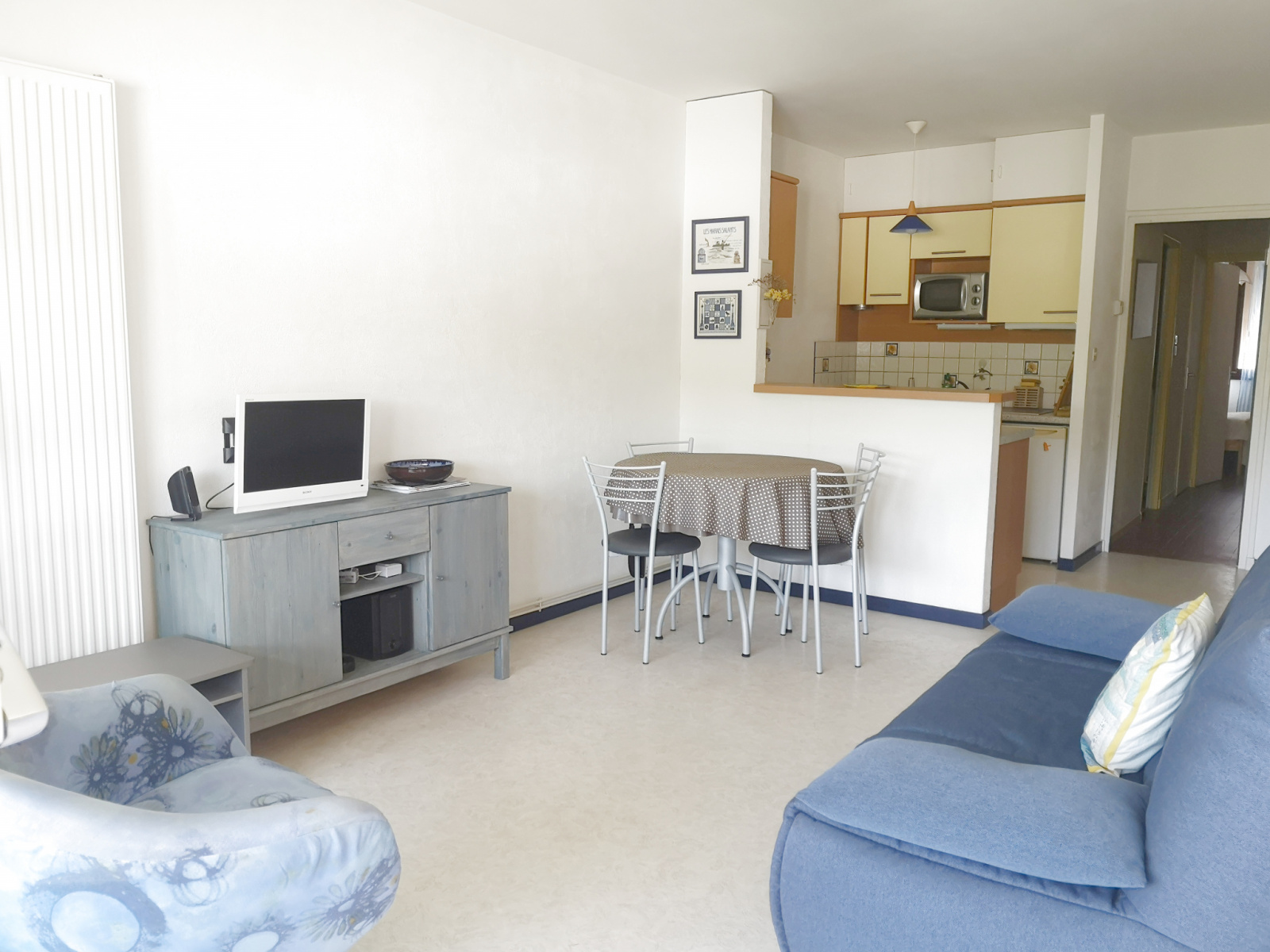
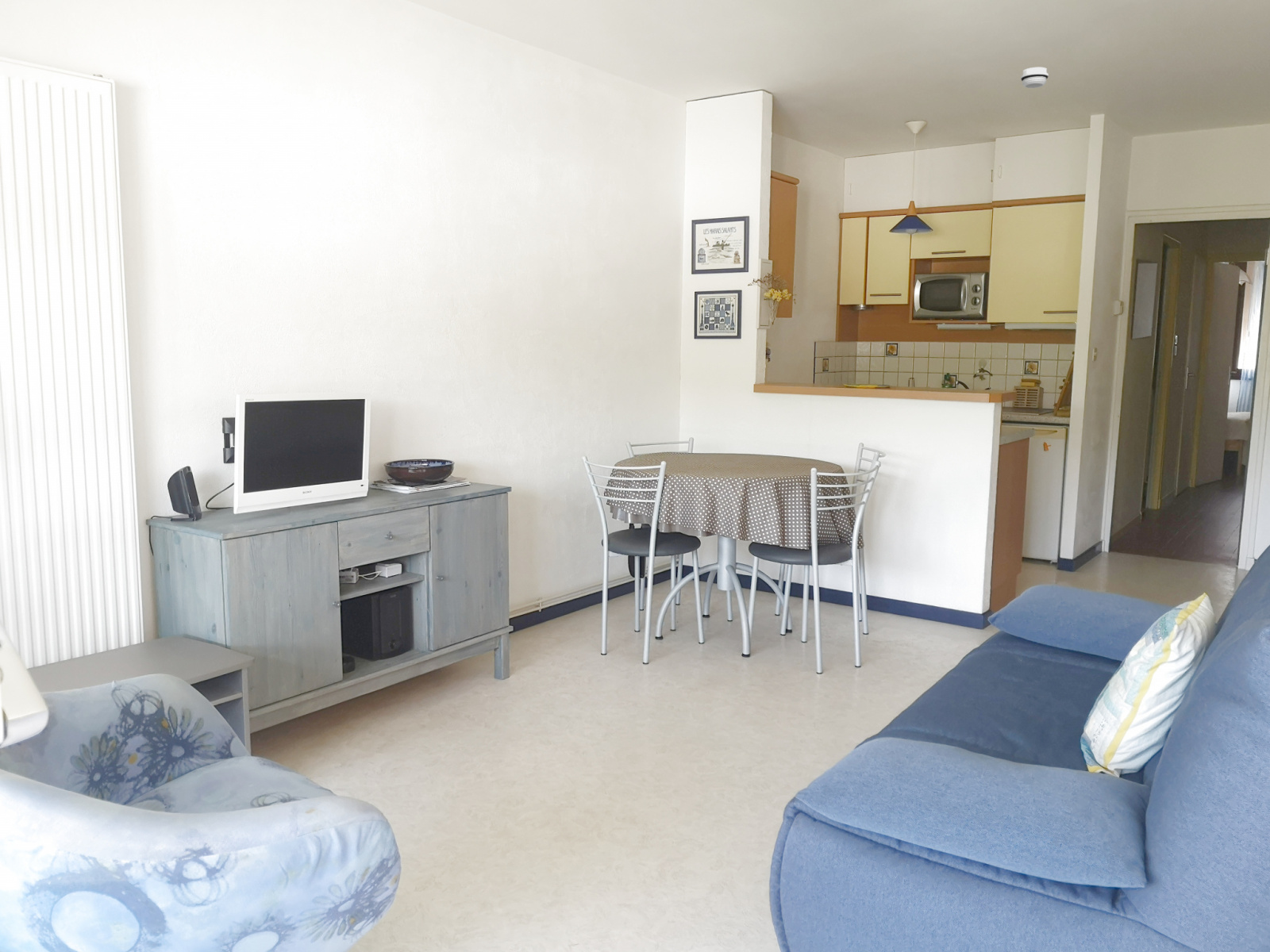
+ smoke detector [1020,67,1049,89]
